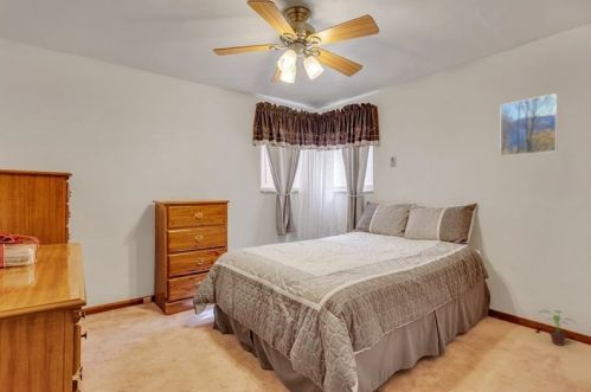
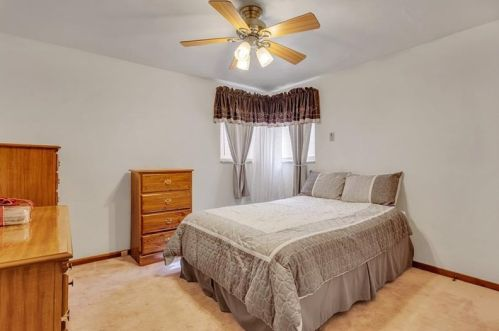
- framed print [499,92,559,158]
- potted plant [537,309,576,347]
